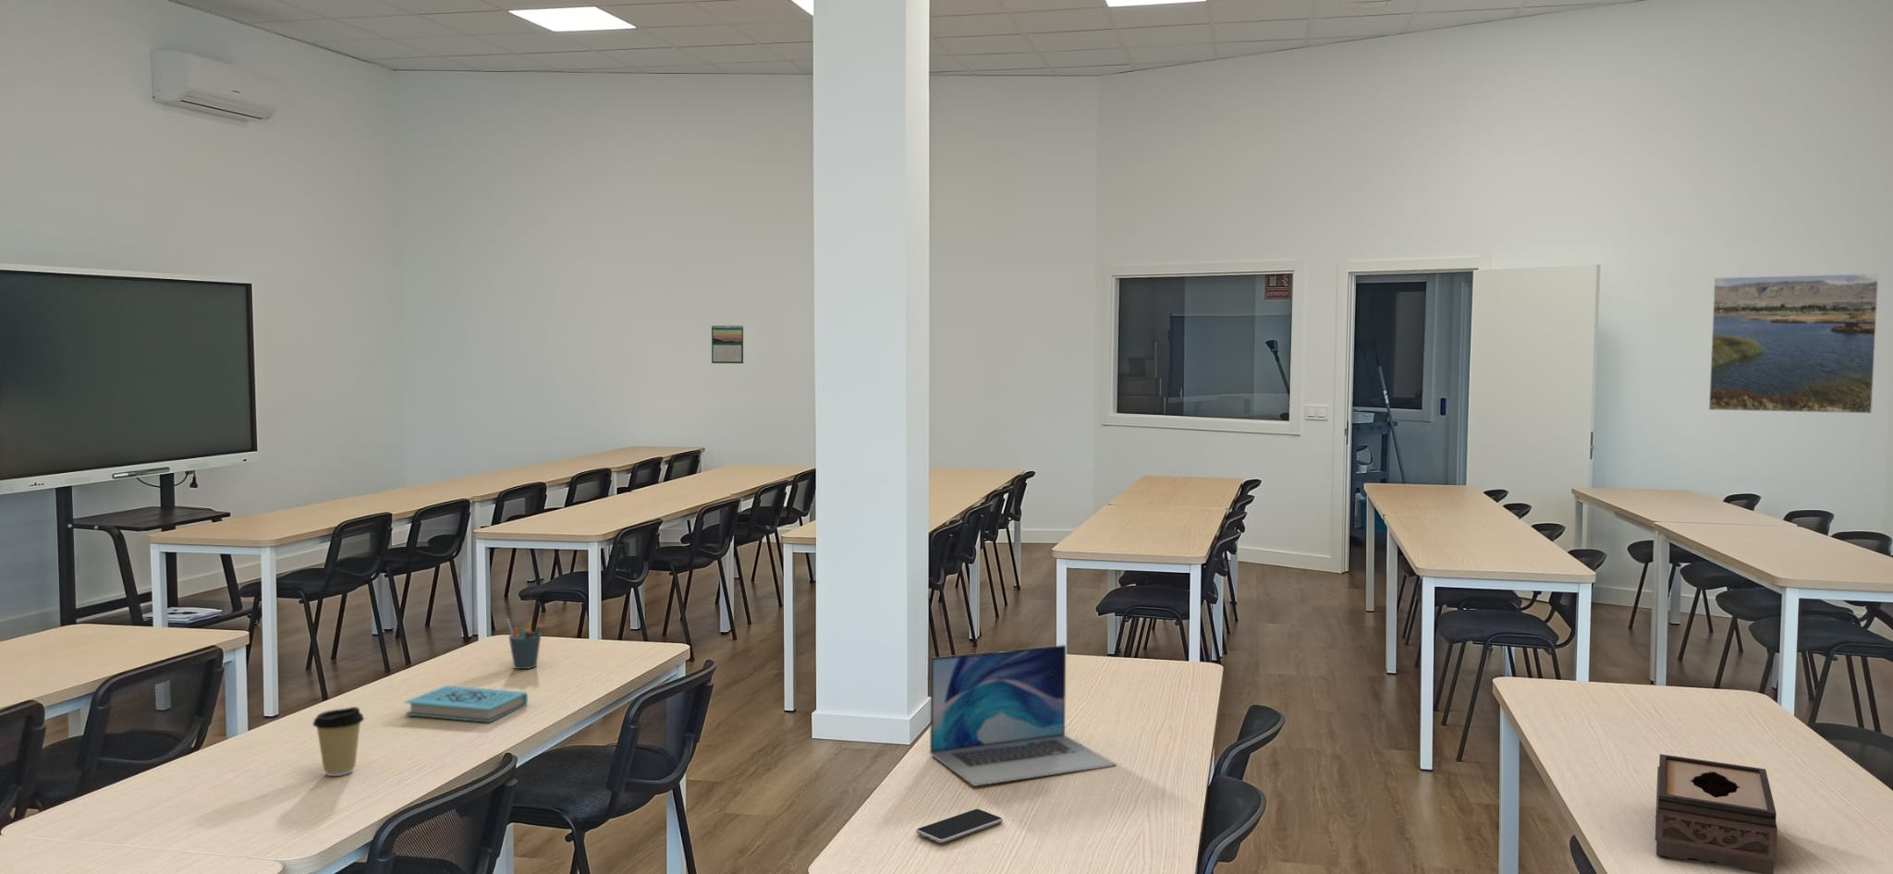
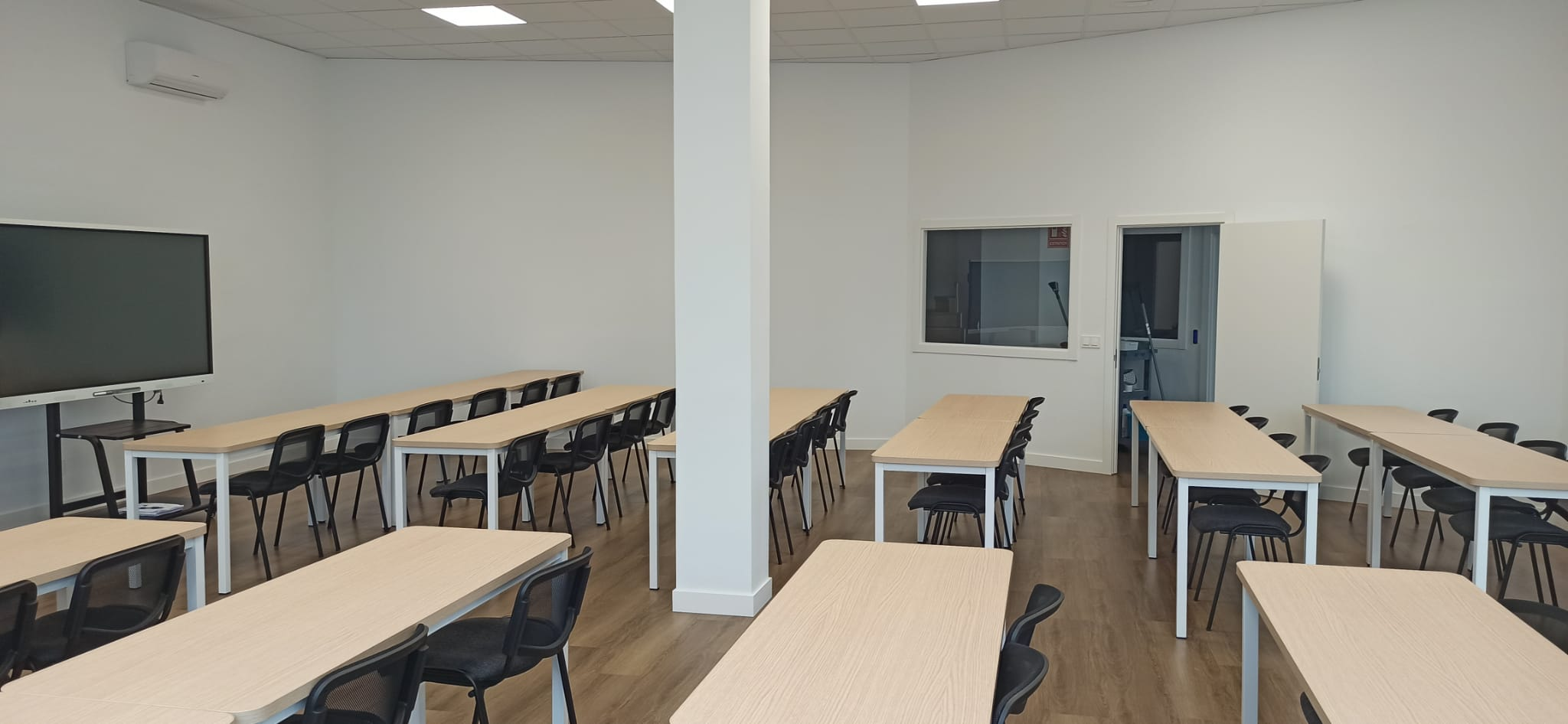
- laptop [928,643,1117,787]
- pen holder [507,617,543,670]
- coffee cup [311,706,365,777]
- smartphone [915,809,1003,845]
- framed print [1708,273,1880,415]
- tissue box [1654,753,1778,874]
- calendar [711,325,744,365]
- book [404,684,529,723]
